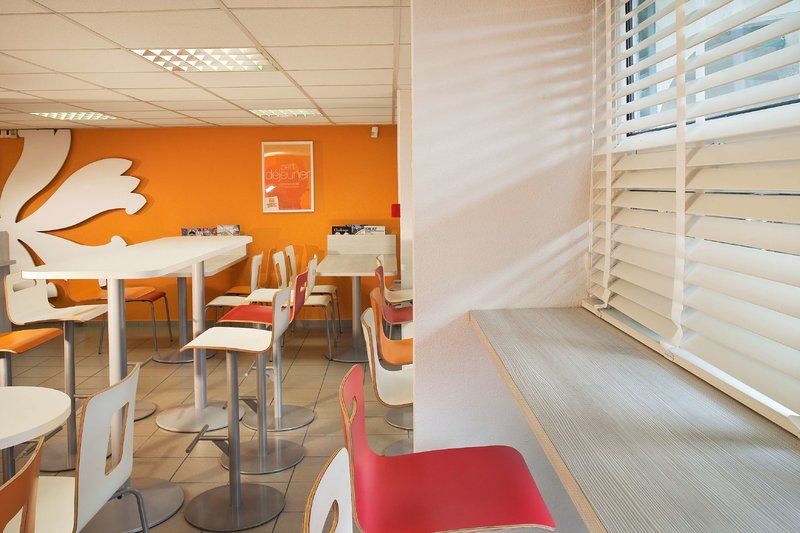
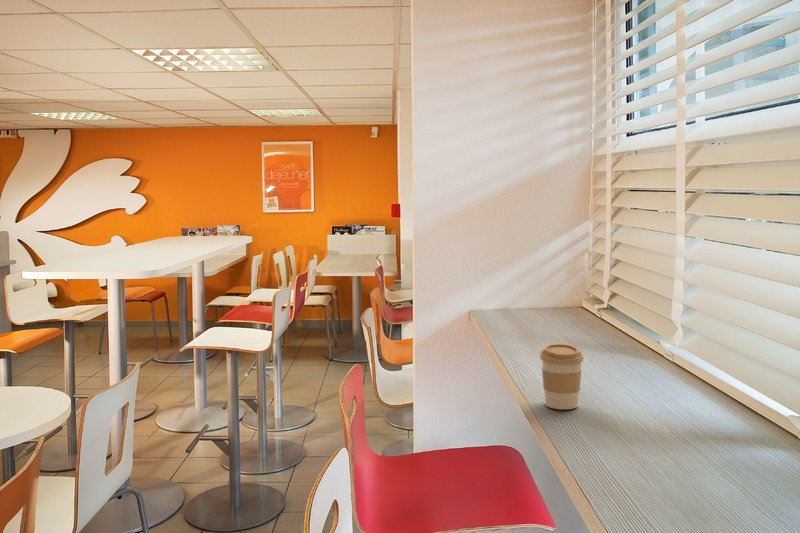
+ coffee cup [539,343,585,410]
